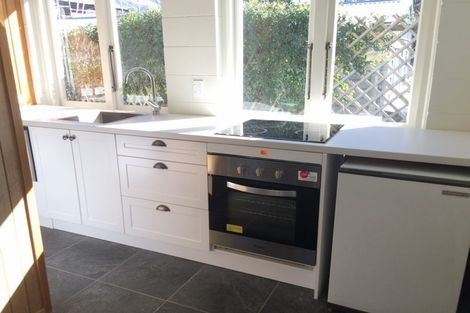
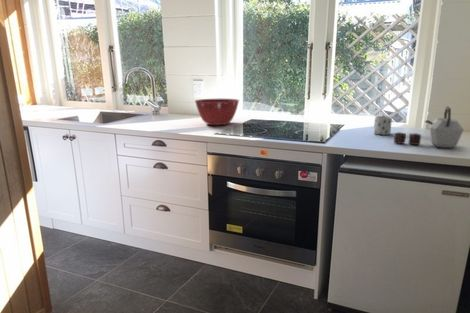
+ kettle [393,105,465,149]
+ mug [373,115,393,136]
+ mixing bowl [194,98,240,126]
